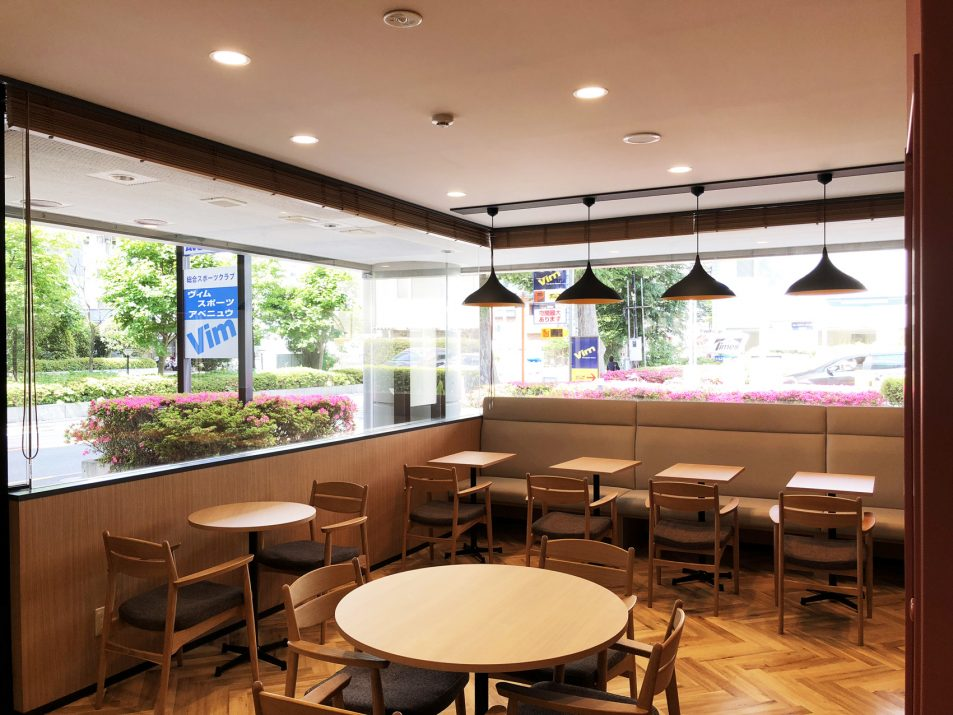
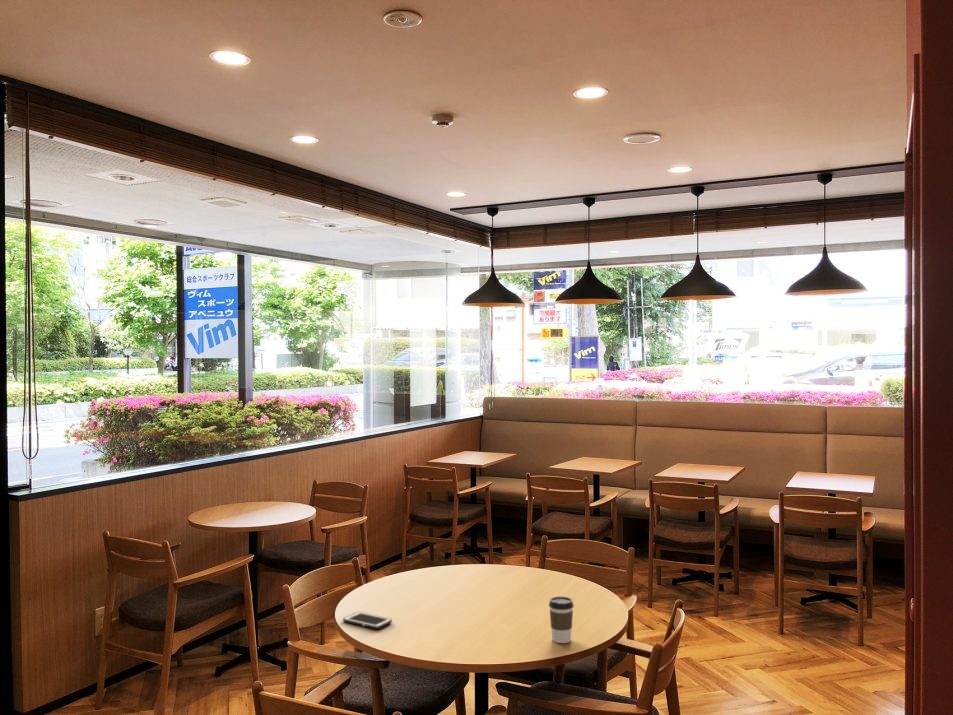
+ coffee cup [548,595,575,644]
+ cell phone [342,611,393,630]
